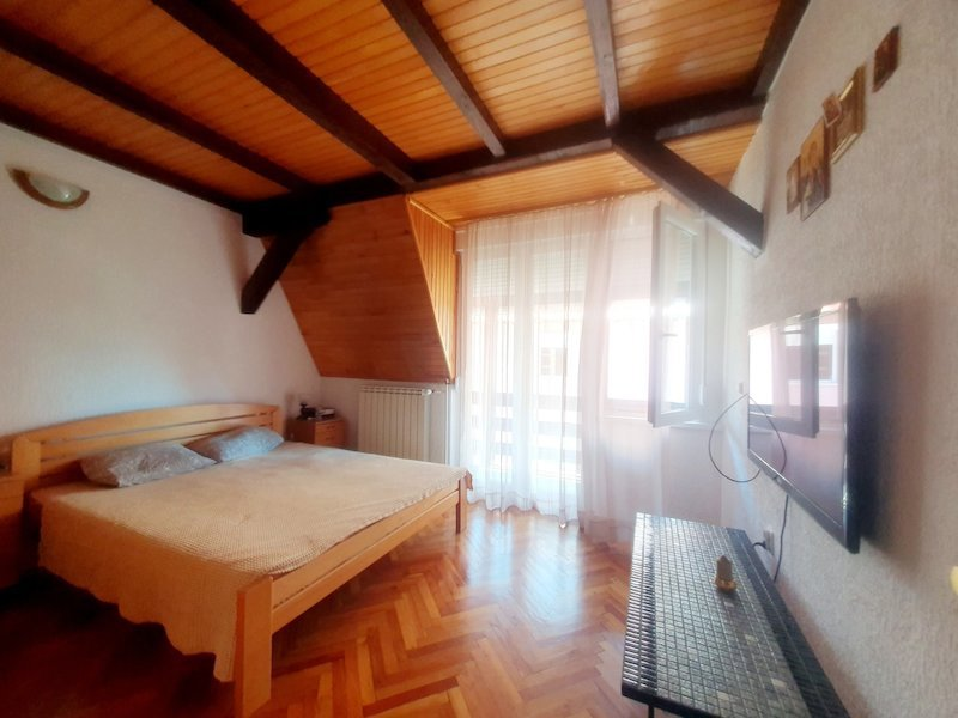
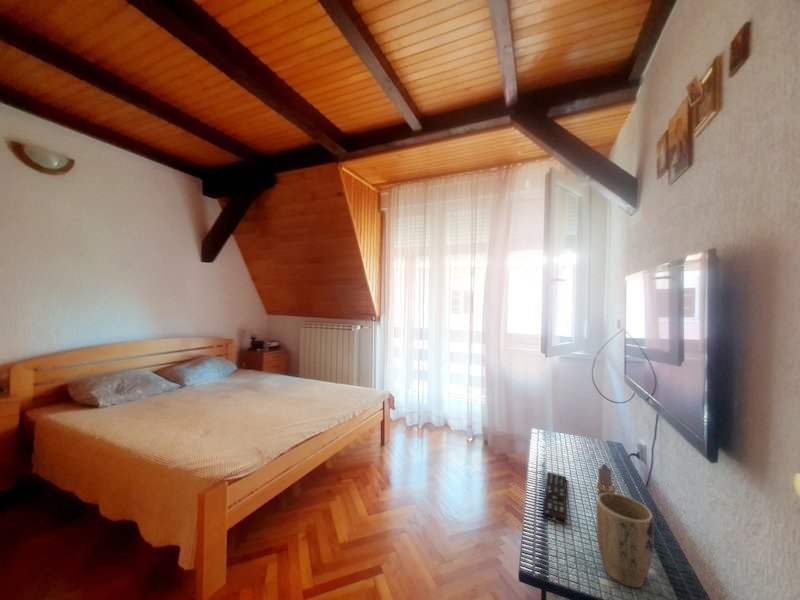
+ remote control [542,471,567,526]
+ plant pot [595,492,655,589]
